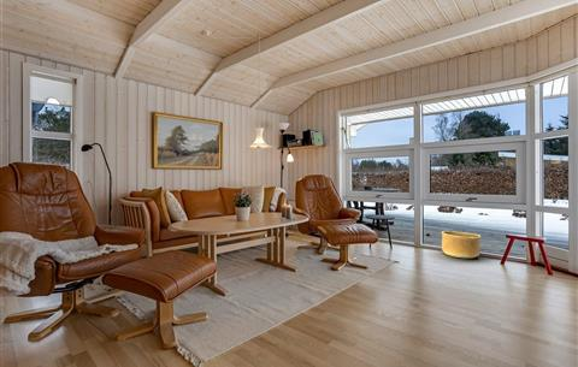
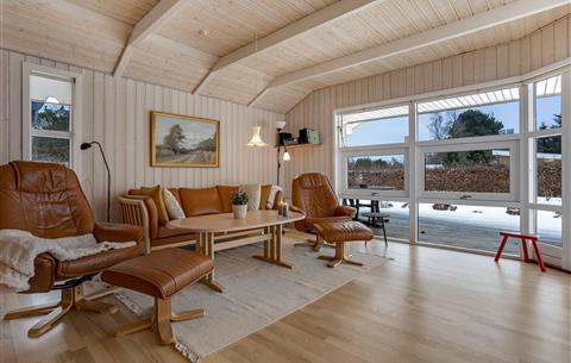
- basket [441,230,482,259]
